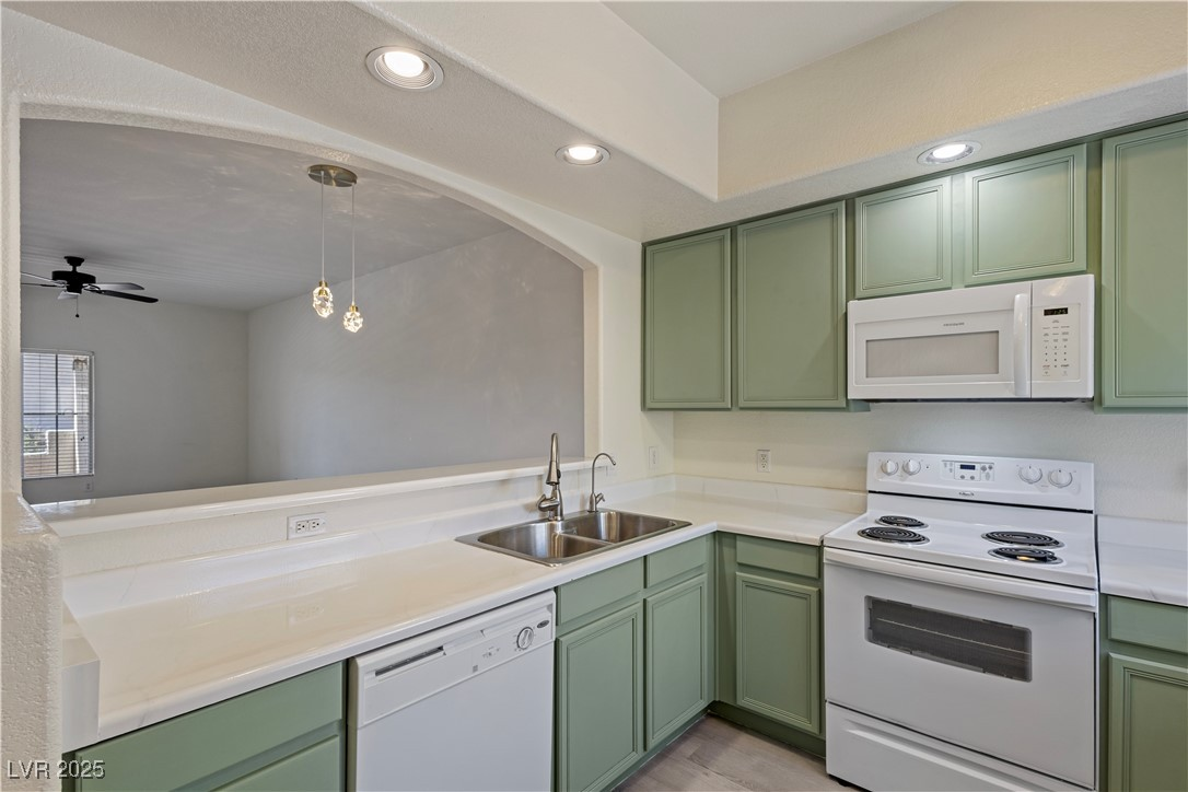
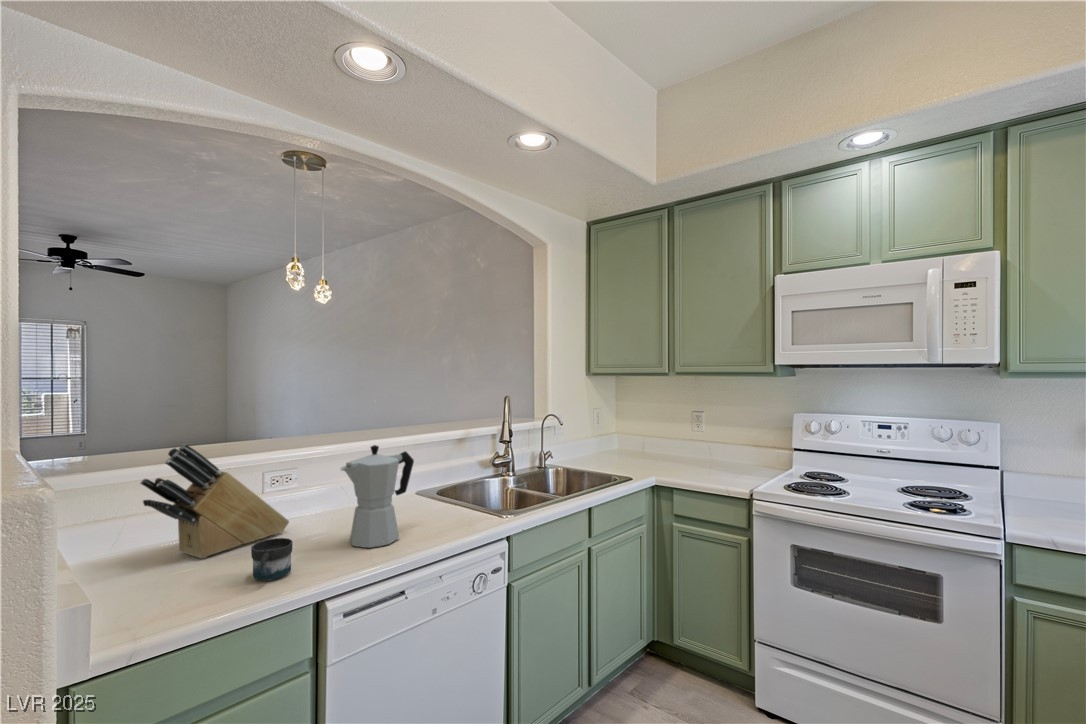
+ mug [250,537,294,582]
+ knife block [139,443,290,559]
+ moka pot [340,444,415,549]
